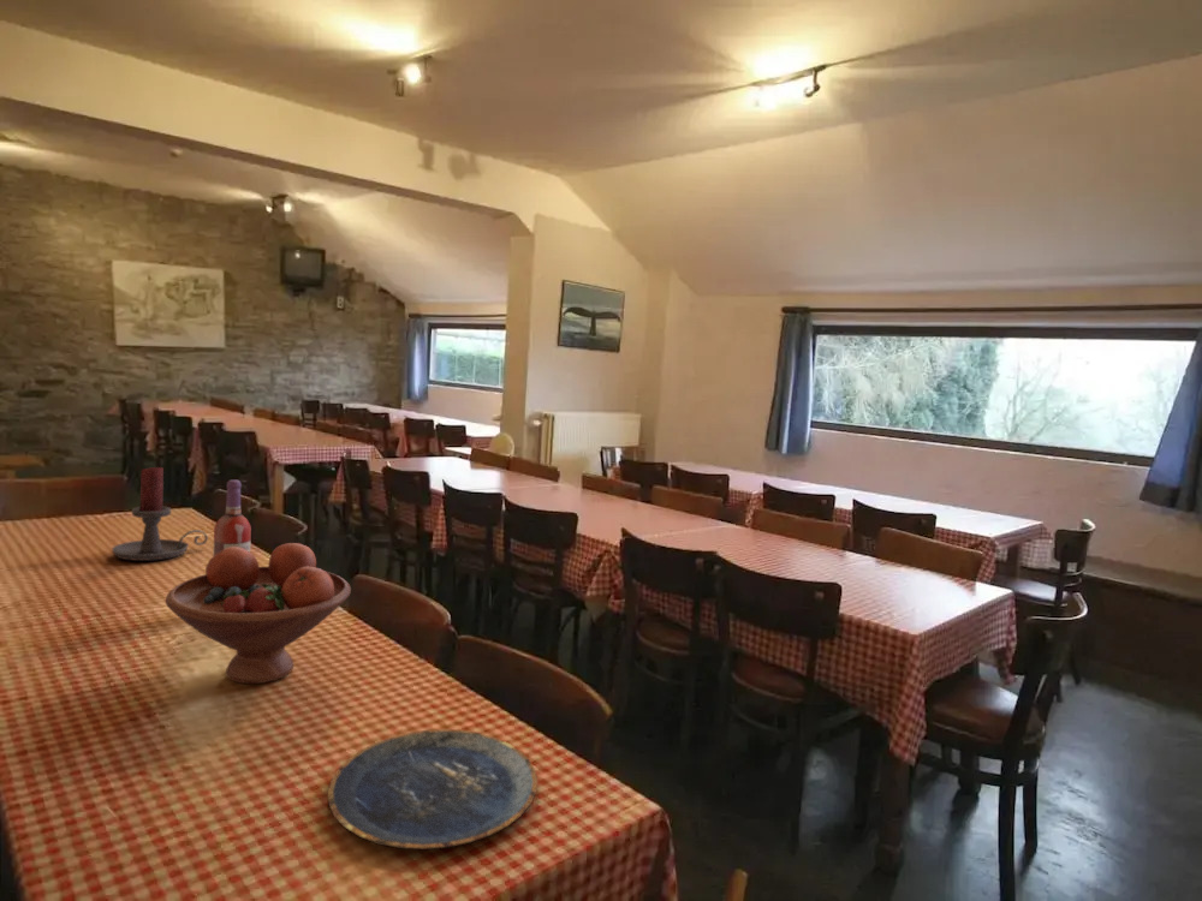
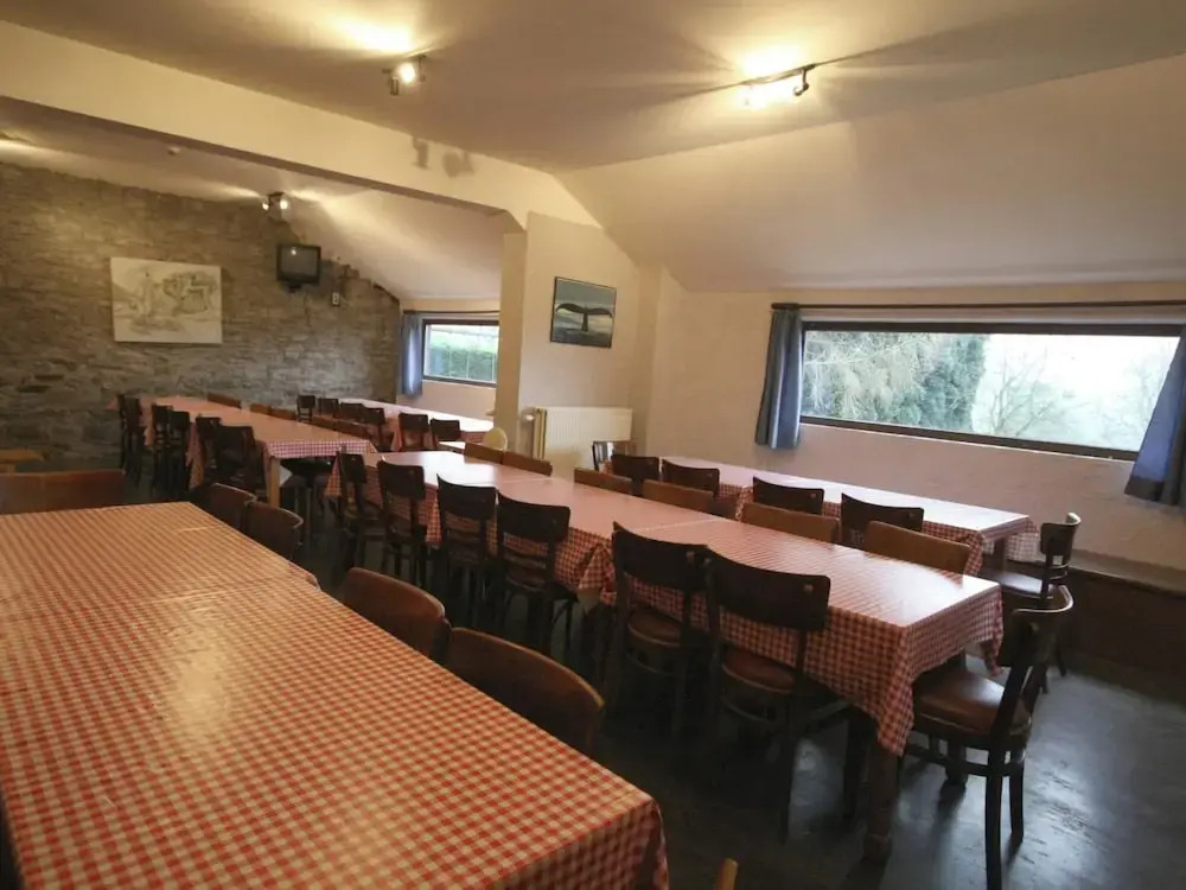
- wine bottle [212,479,252,556]
- plate [327,728,538,851]
- candle holder [111,466,209,562]
- fruit bowl [165,542,352,685]
